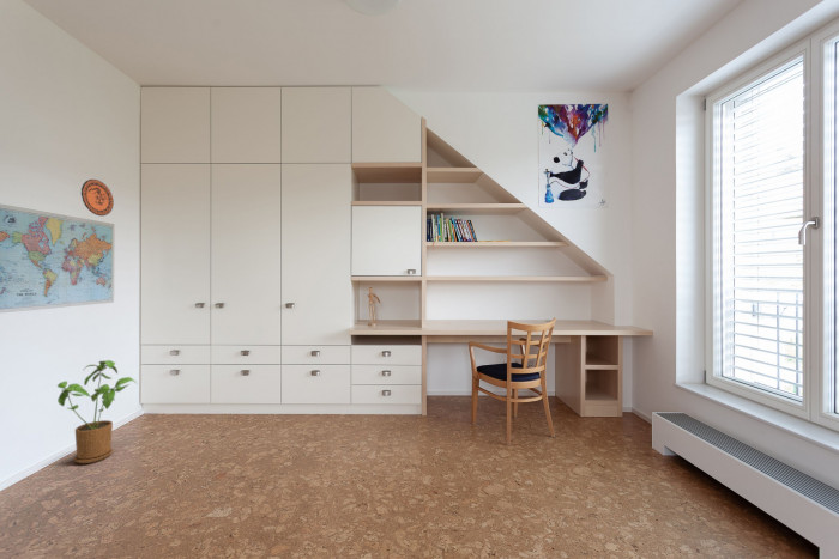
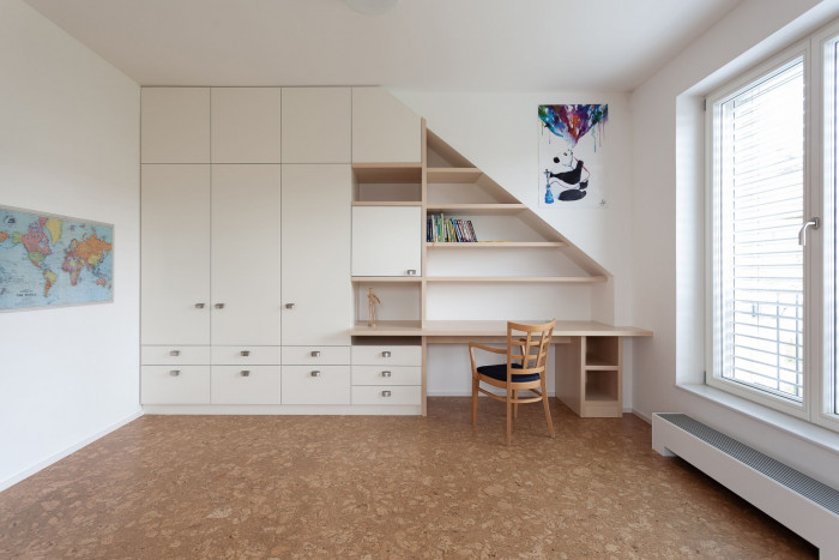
- decorative plate [80,178,115,217]
- house plant [56,359,139,464]
